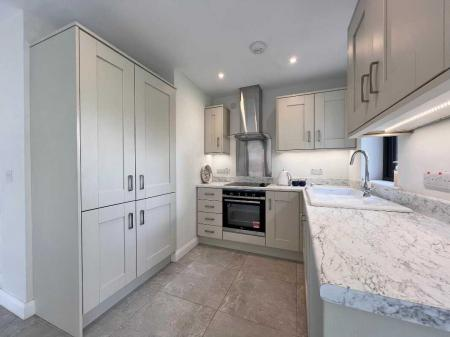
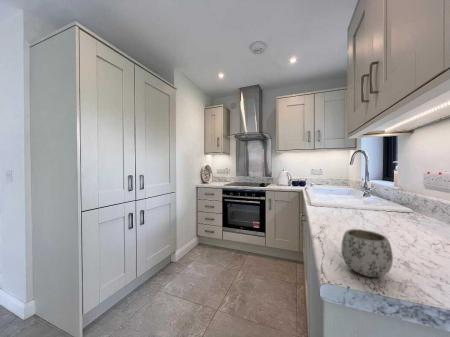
+ mug [340,228,394,278]
